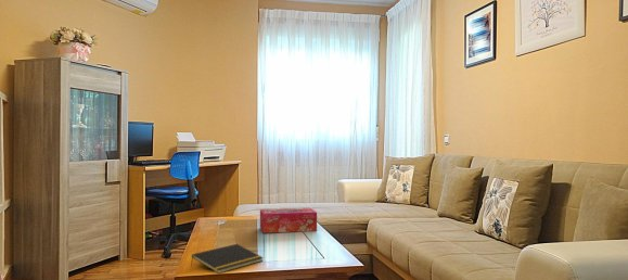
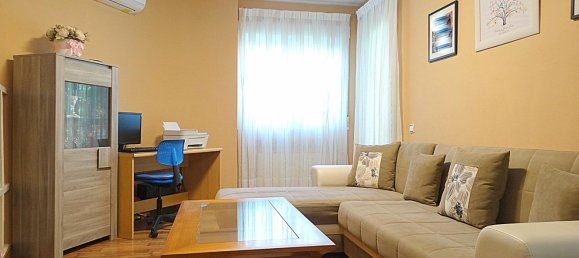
- notepad [190,243,265,275]
- tissue box [259,207,318,234]
